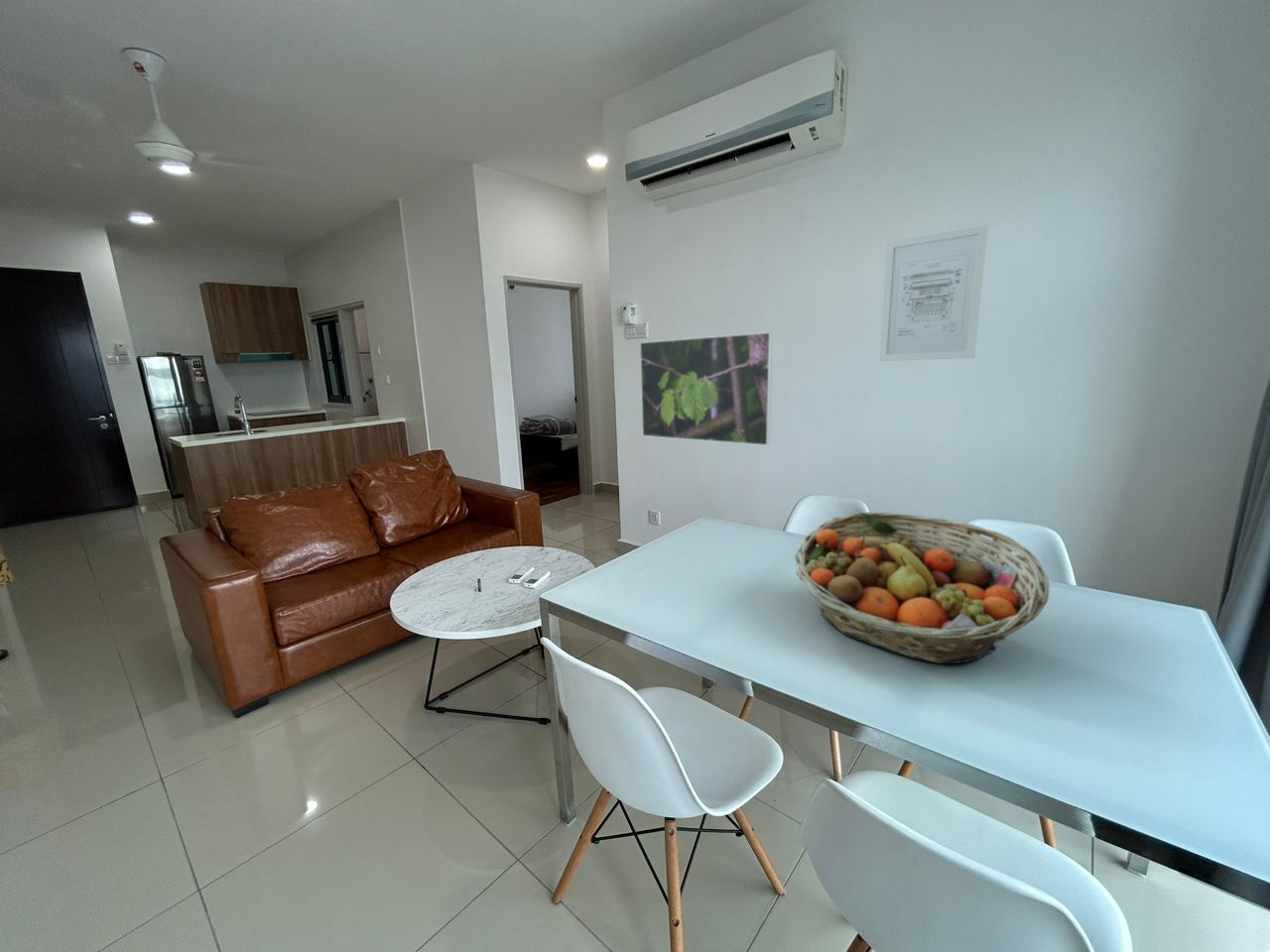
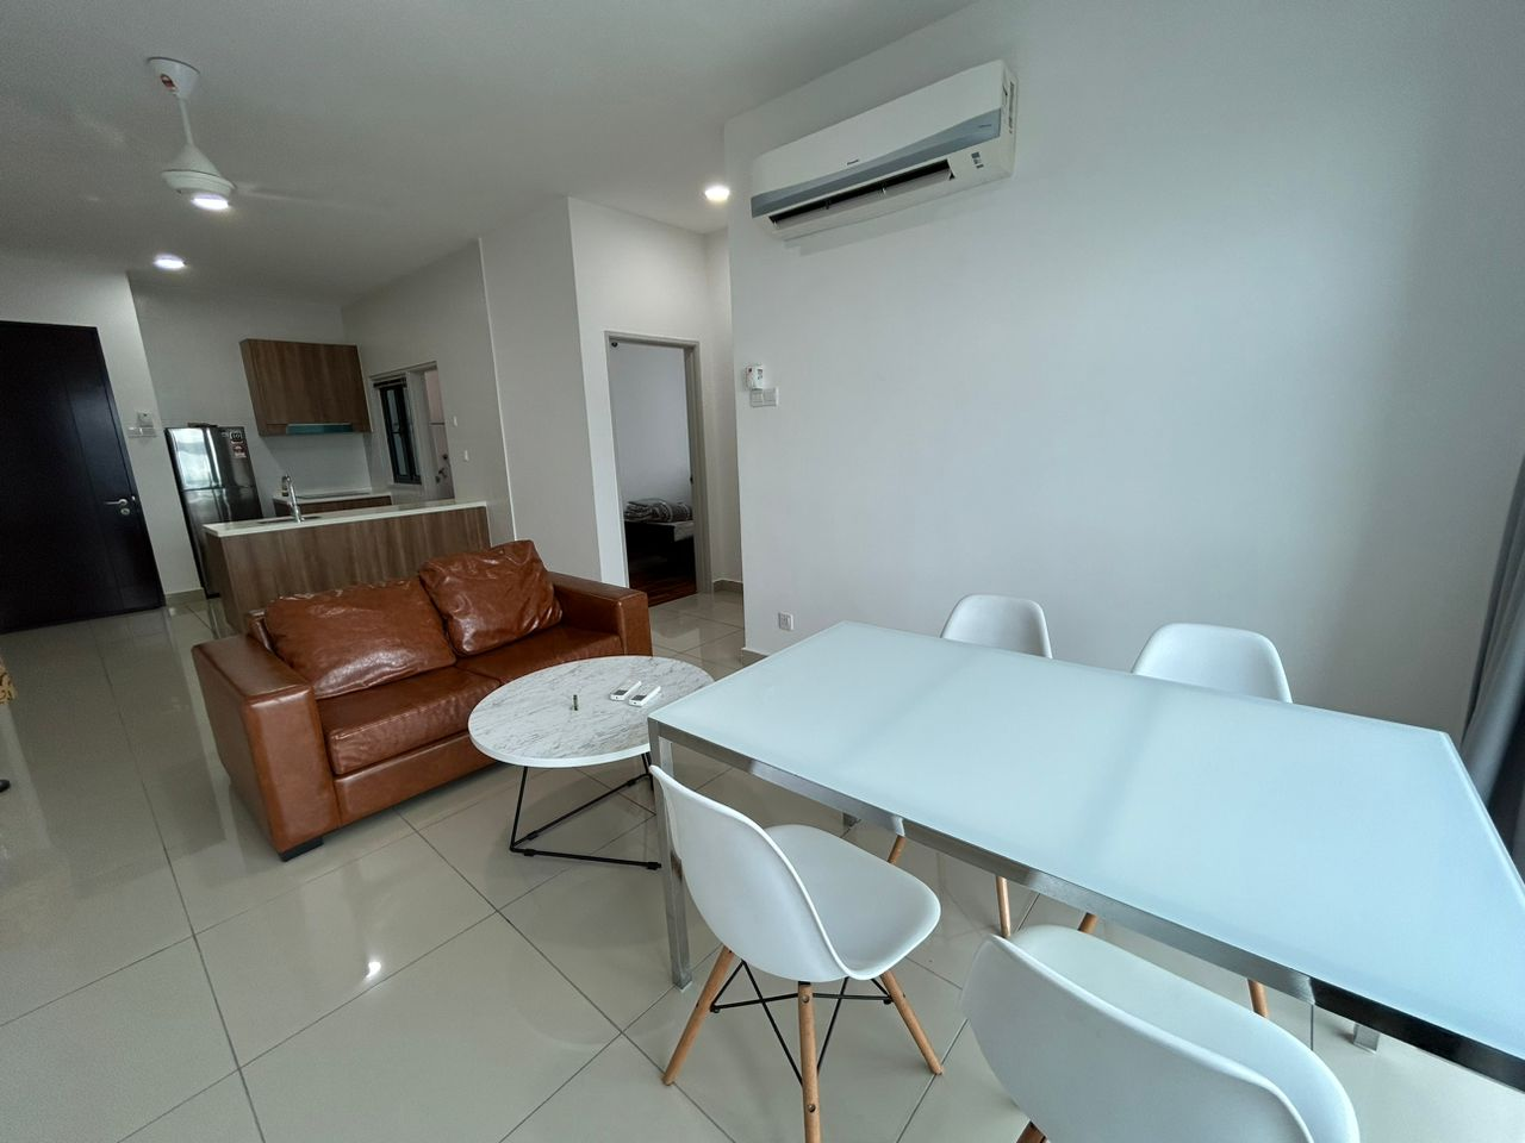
- wall art [878,224,989,362]
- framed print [639,331,773,446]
- fruit basket [794,511,1050,664]
